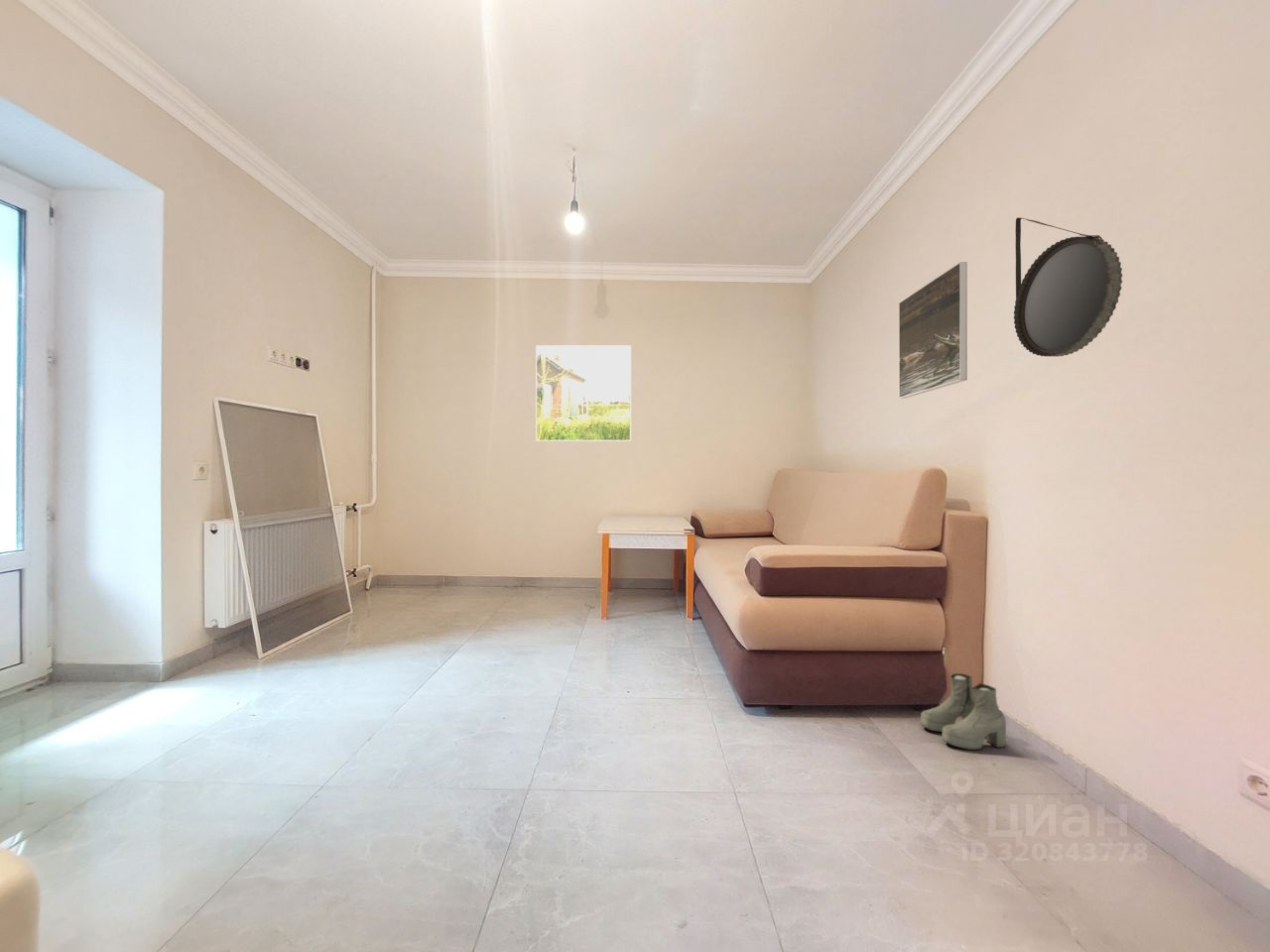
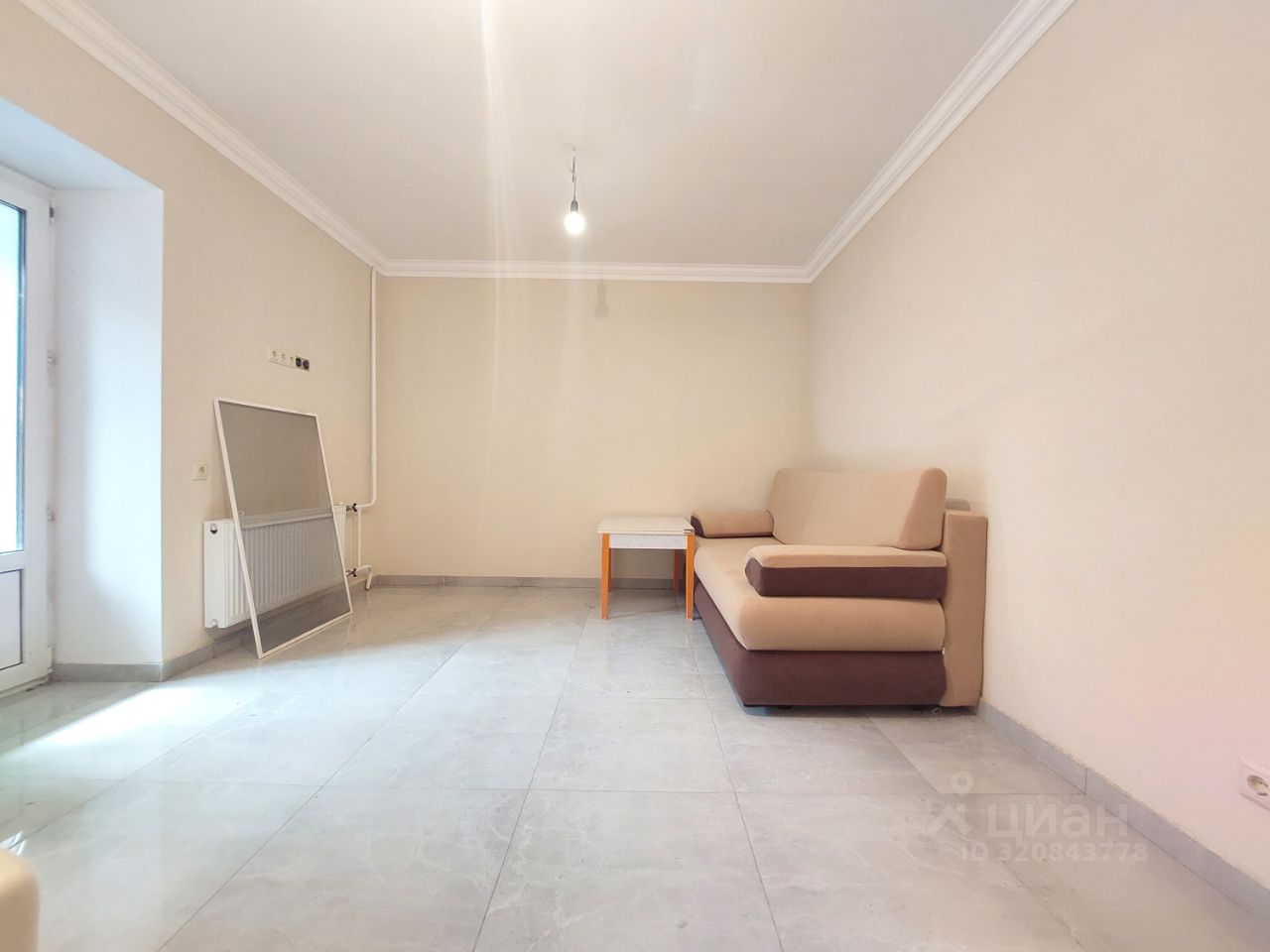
- boots [920,672,1007,751]
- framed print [535,345,632,442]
- home mirror [1013,216,1123,358]
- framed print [898,261,968,400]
